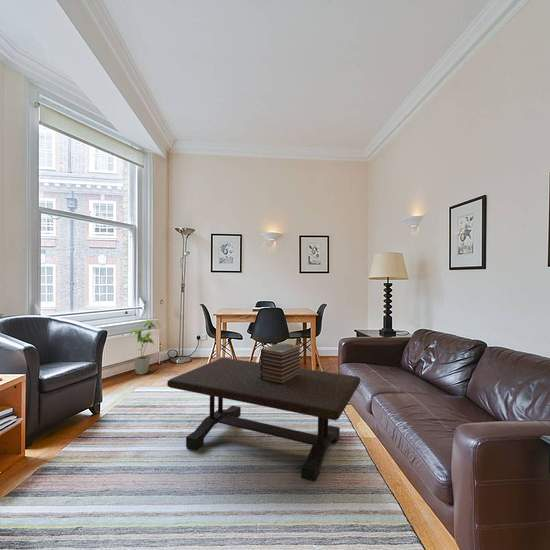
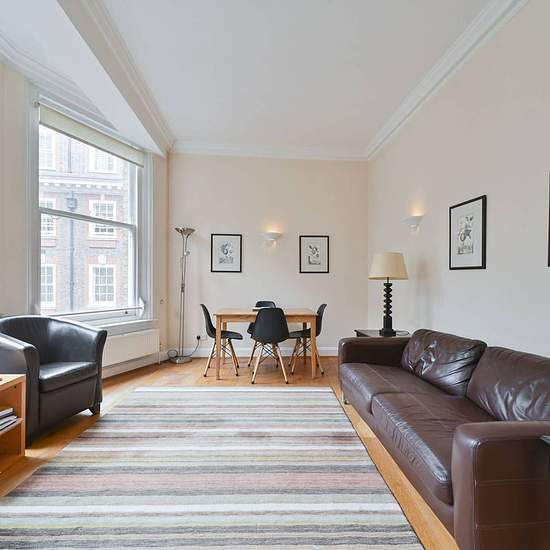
- coffee table [166,357,361,482]
- book stack [259,342,302,384]
- house plant [129,318,162,376]
